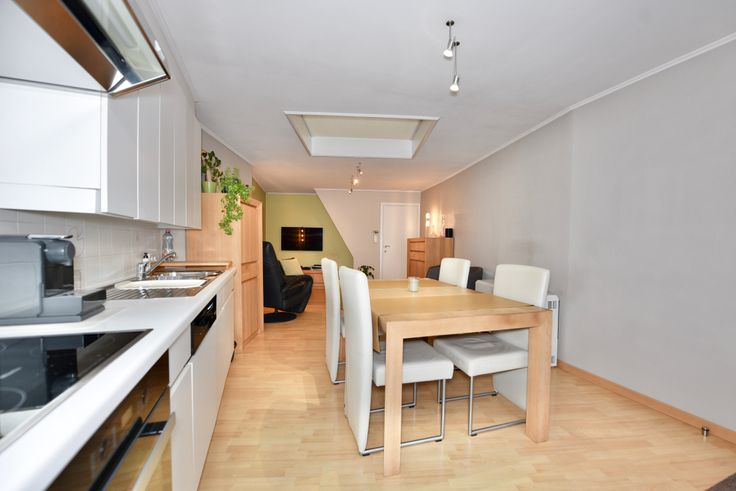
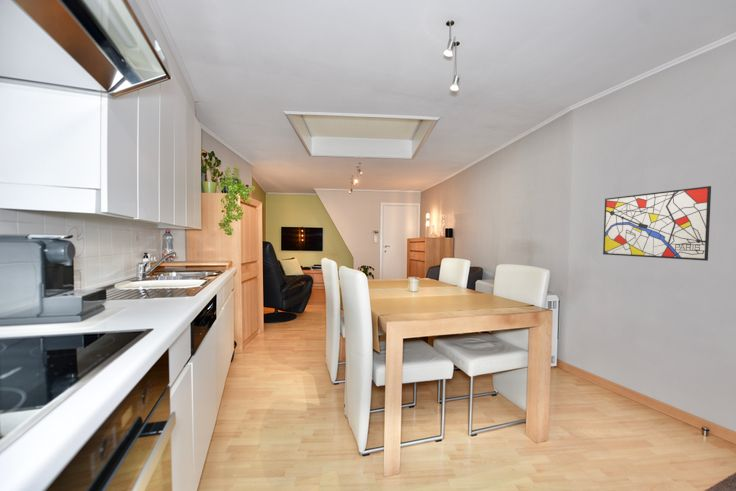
+ wall art [602,185,712,262]
